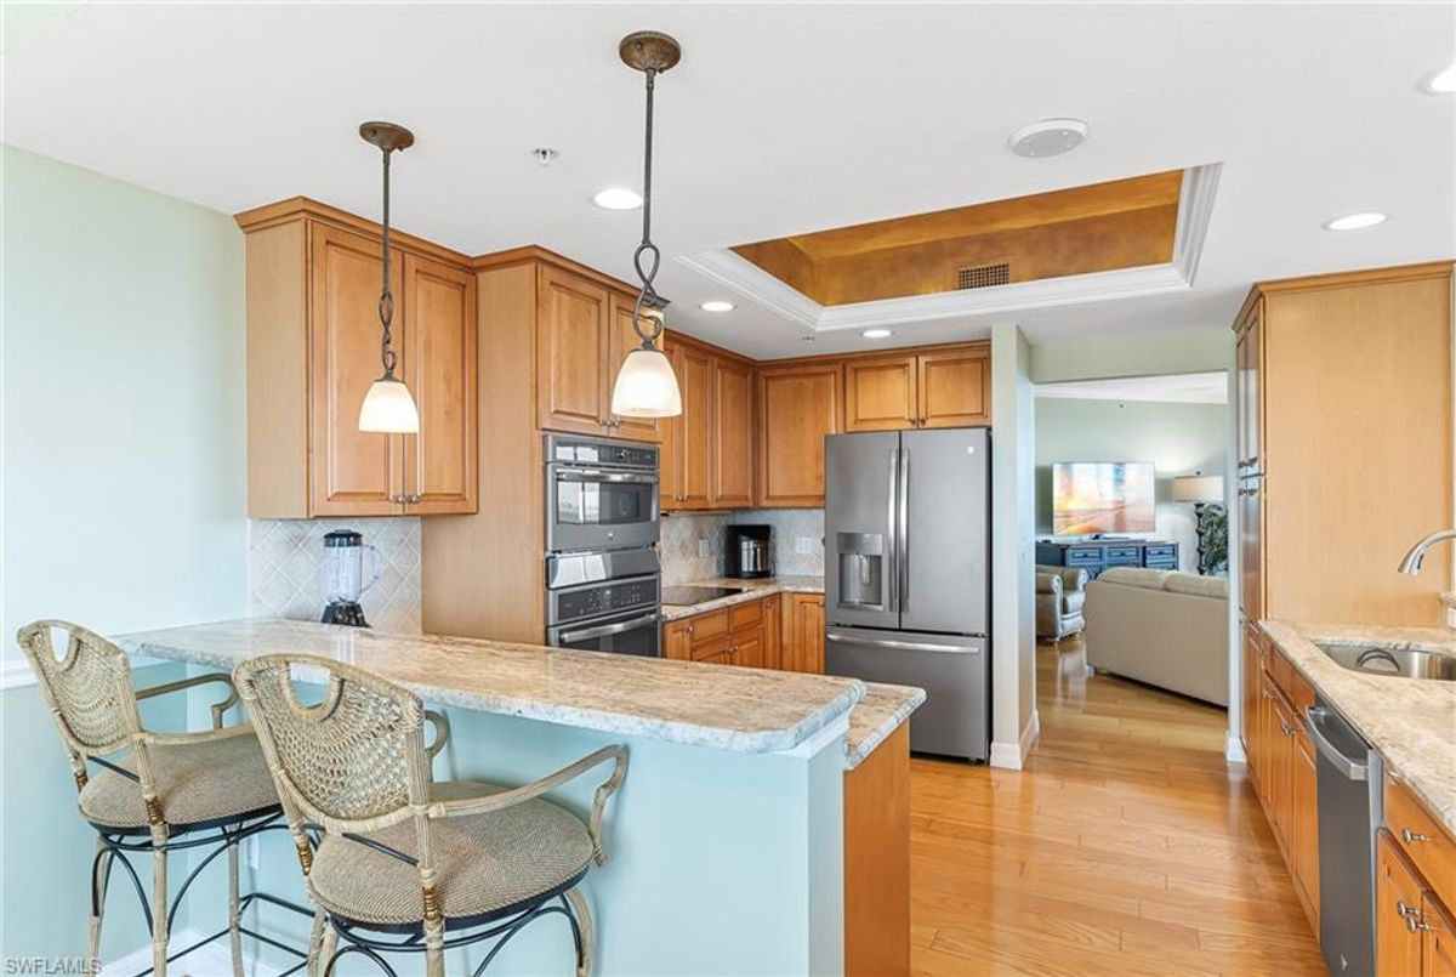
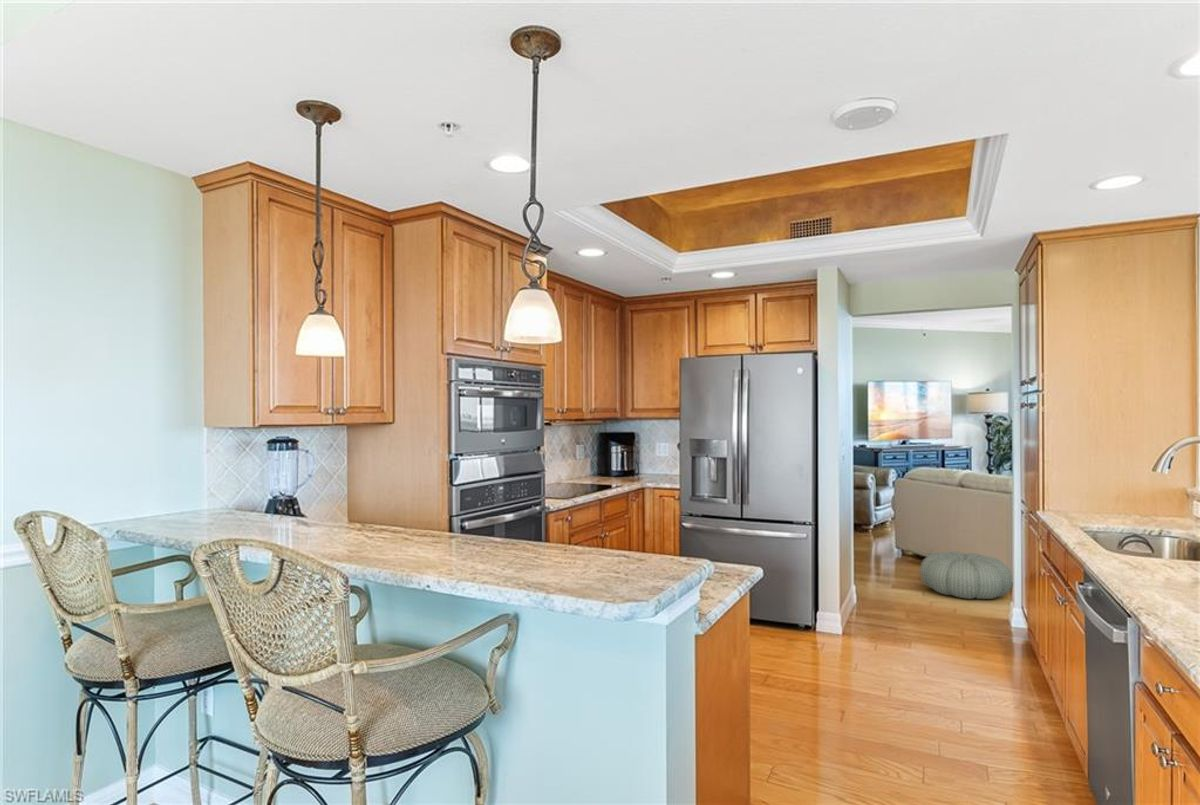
+ pouf [919,551,1014,600]
